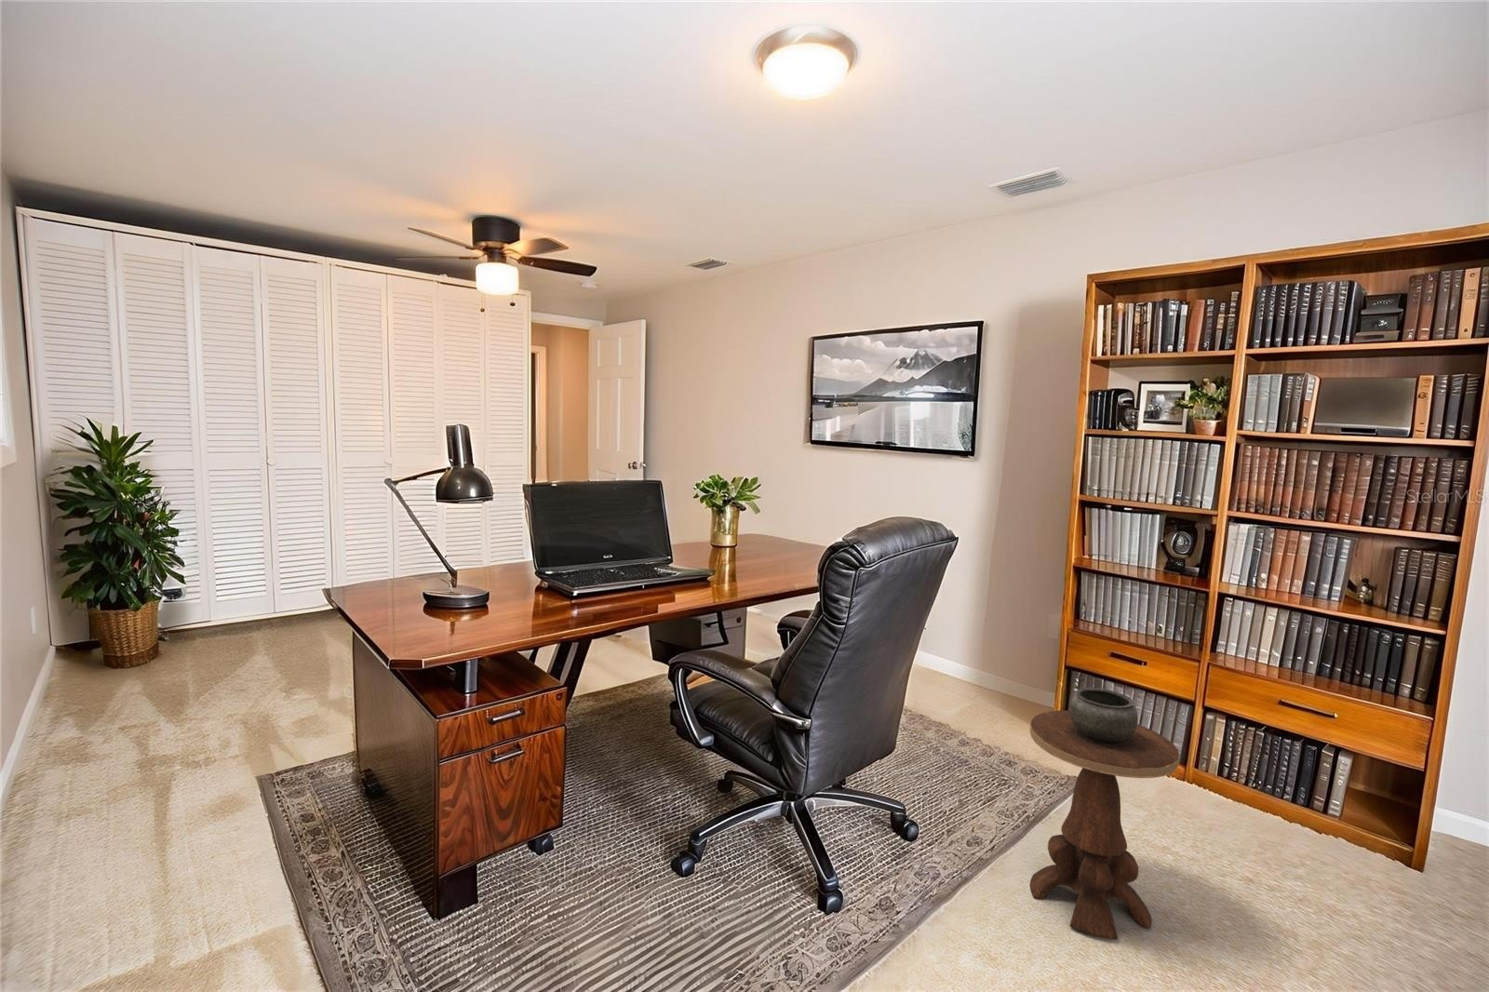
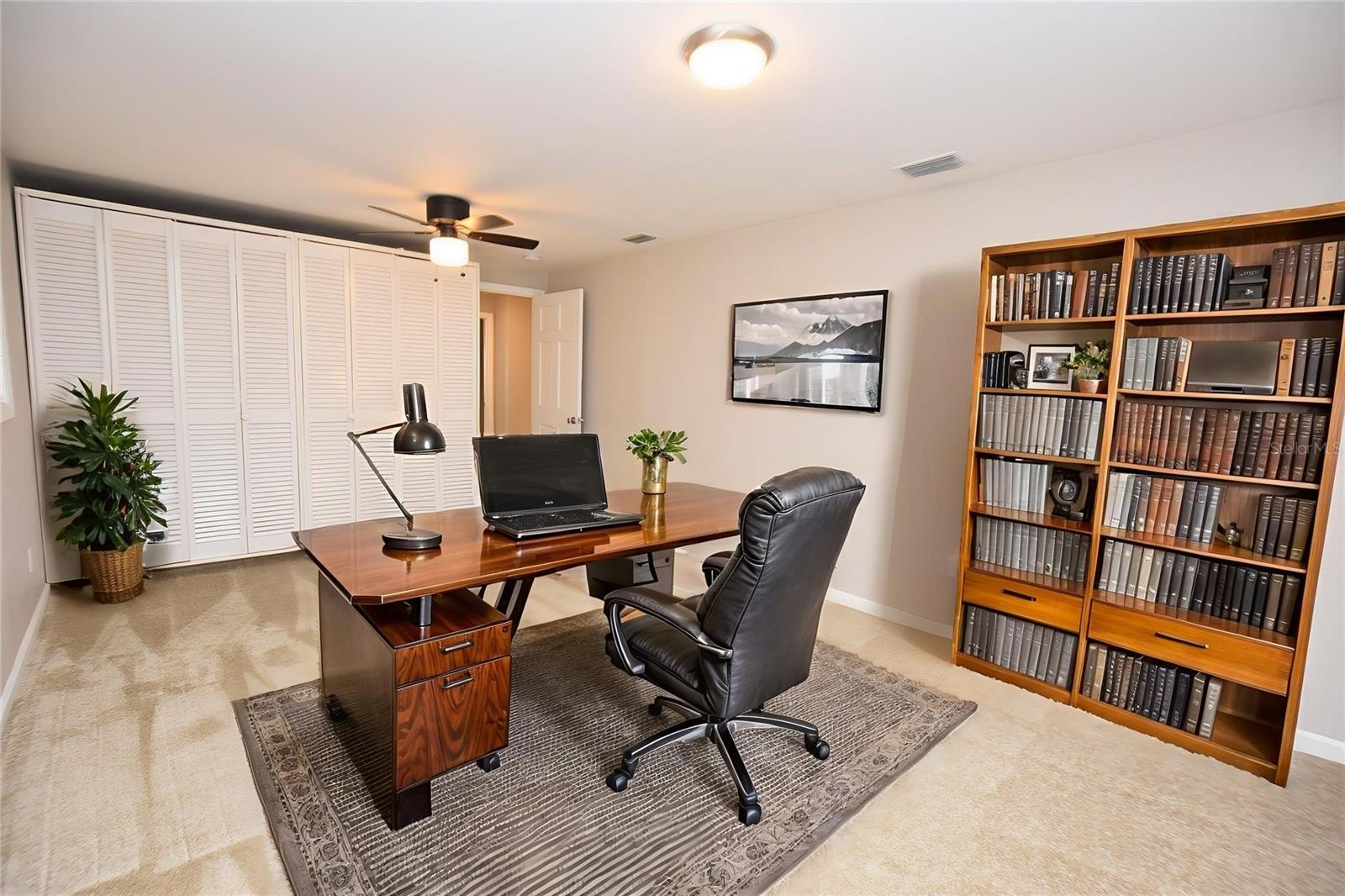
- side table [1030,686,1180,941]
